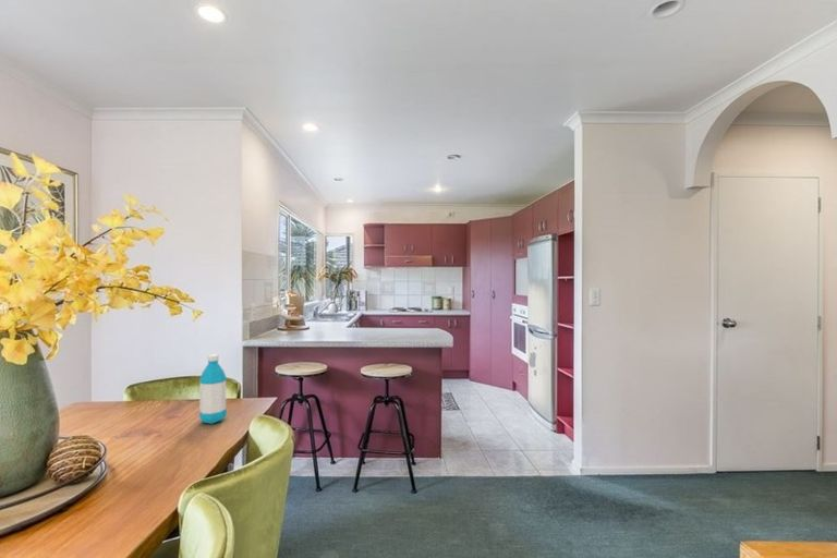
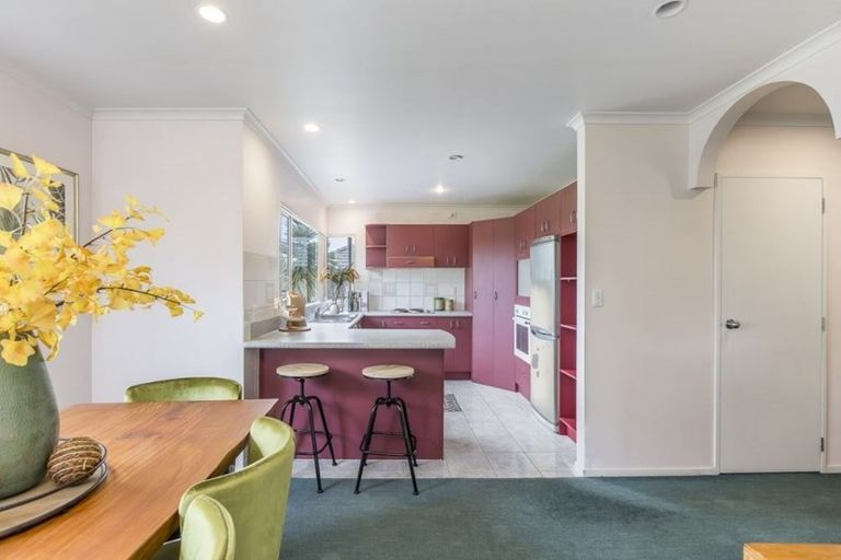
- water bottle [198,353,228,425]
